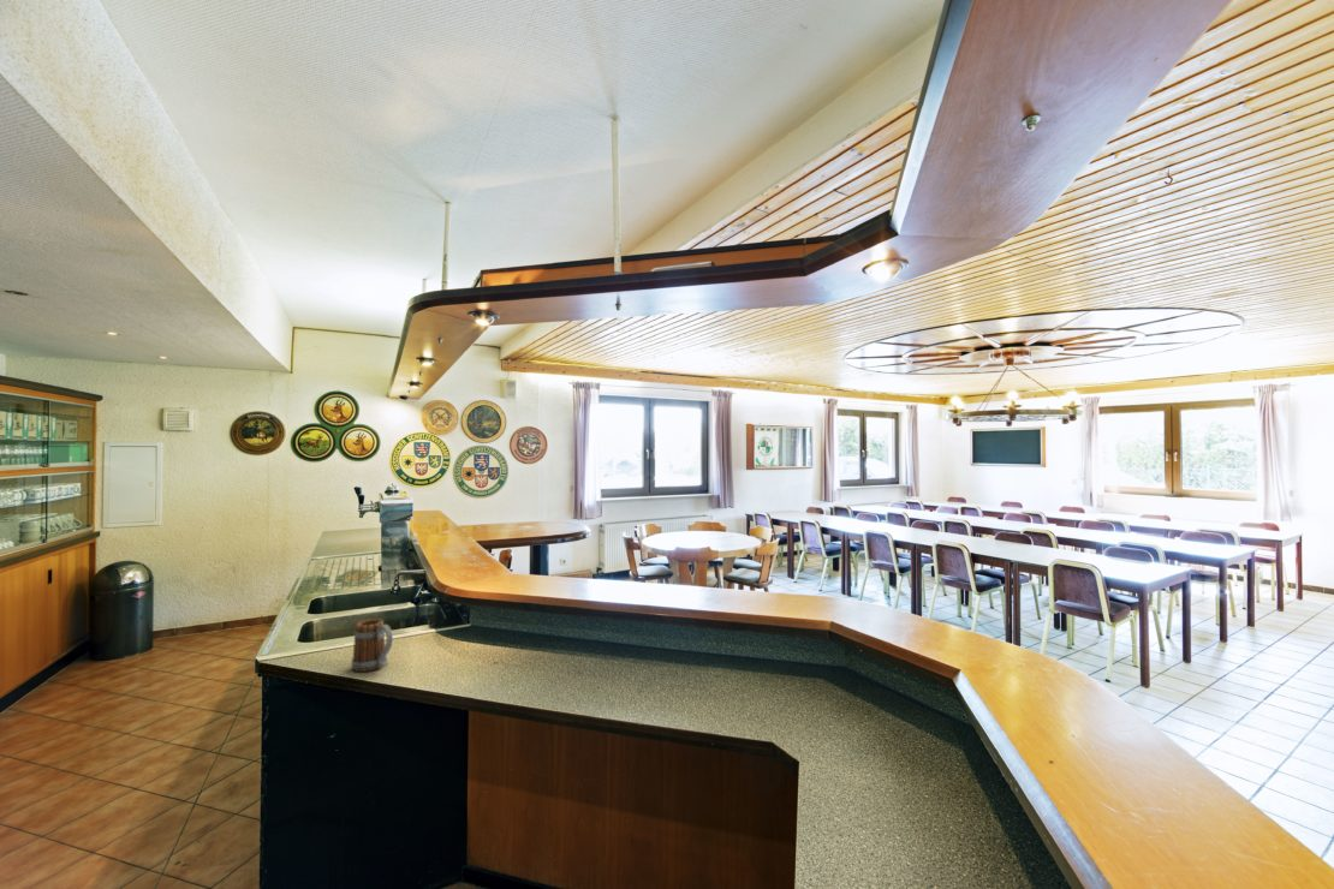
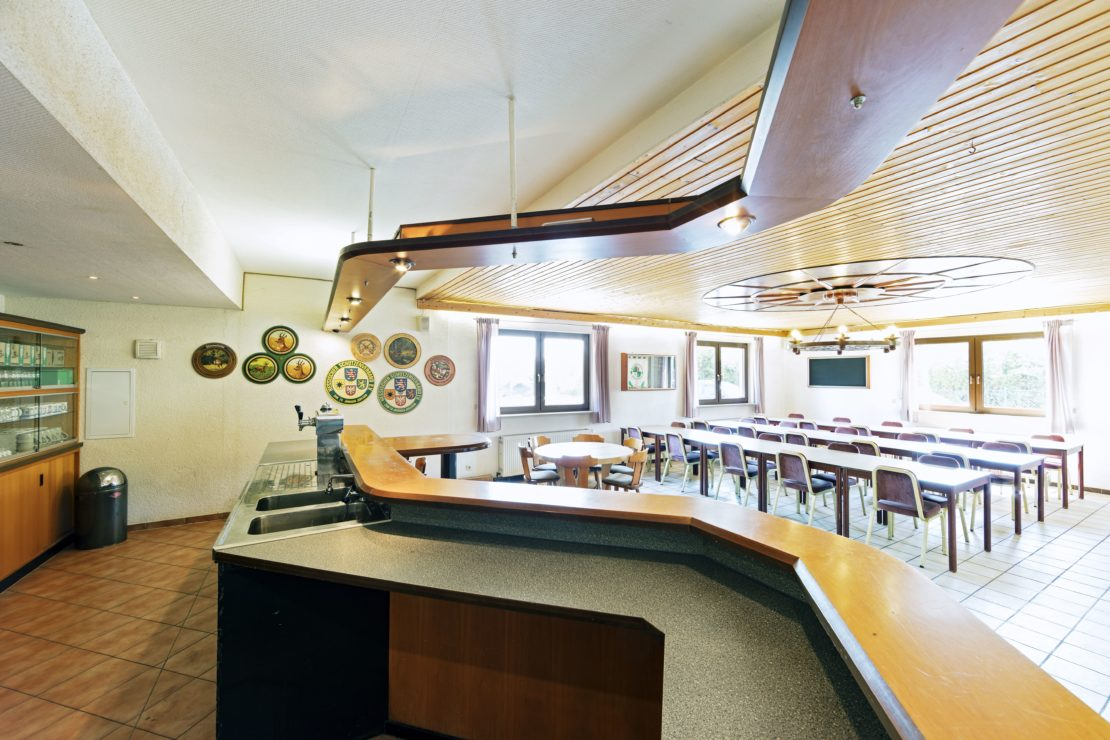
- beer mug [350,617,394,673]
